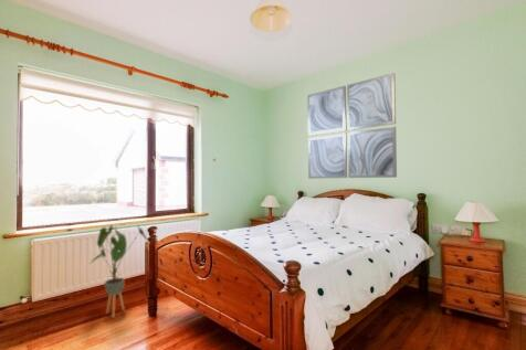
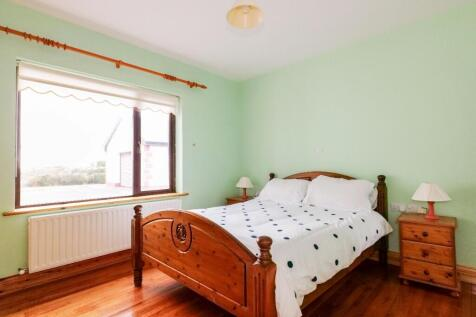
- wall art [306,72,398,180]
- house plant [87,224,148,319]
